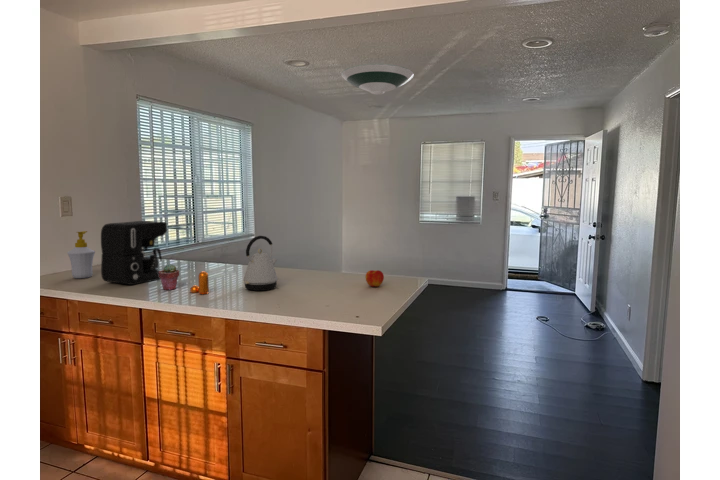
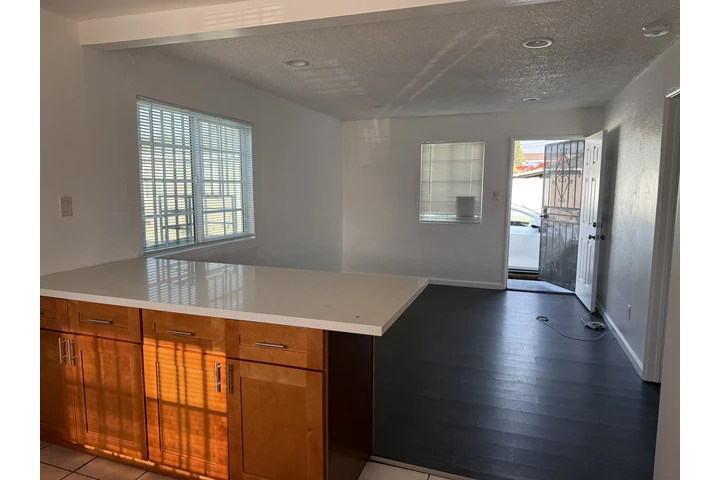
- potted succulent [158,263,180,291]
- kettle [242,235,279,292]
- apple [365,269,385,288]
- coffee maker [100,220,168,286]
- soap bottle [66,230,96,279]
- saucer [340,63,415,96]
- pepper shaker [189,270,210,295]
